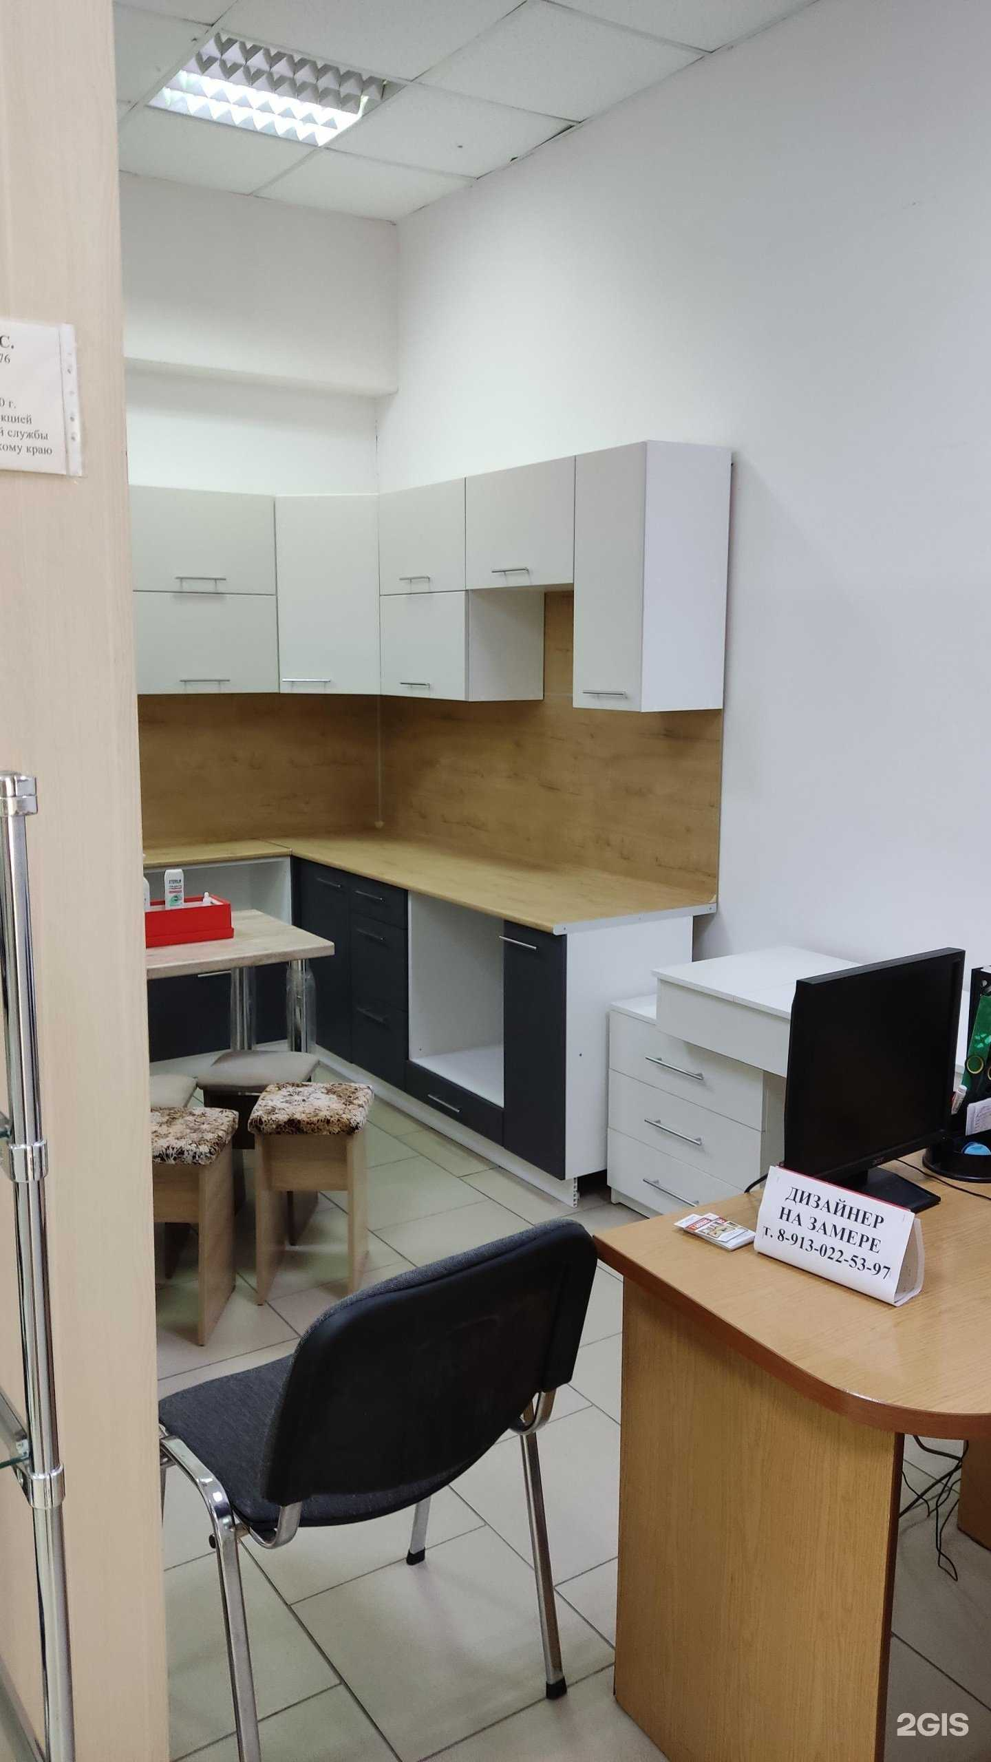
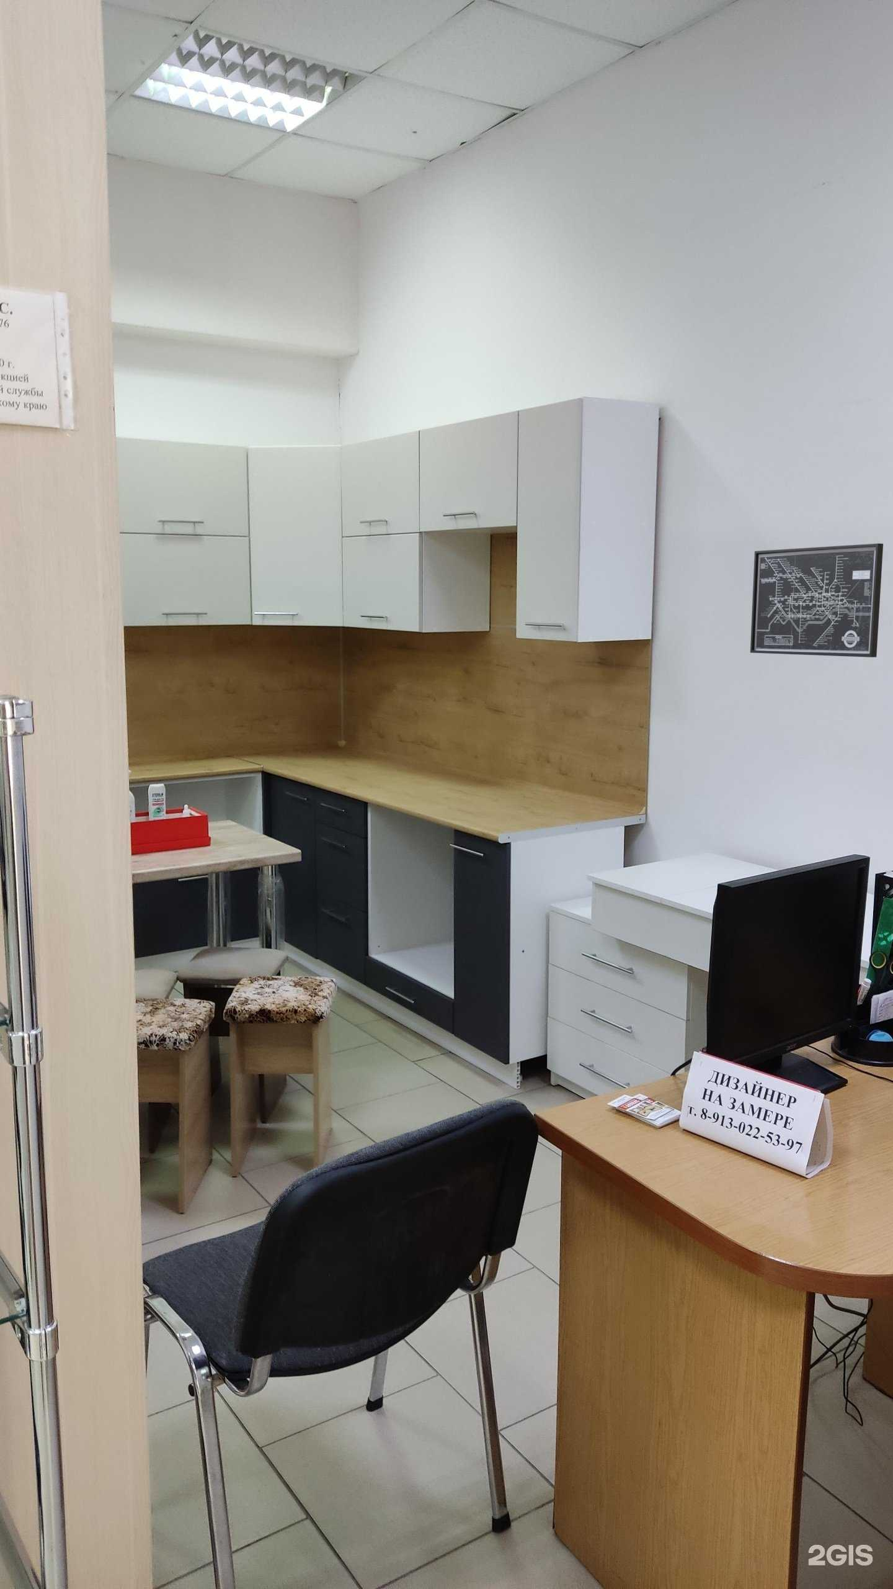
+ wall art [750,543,883,658]
